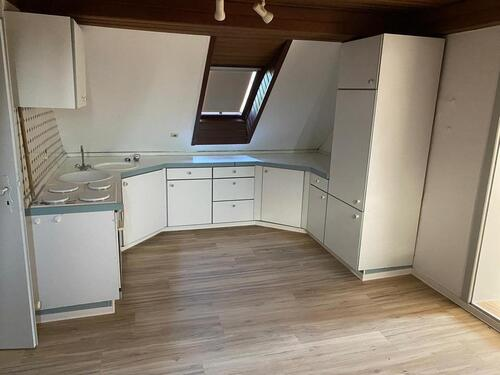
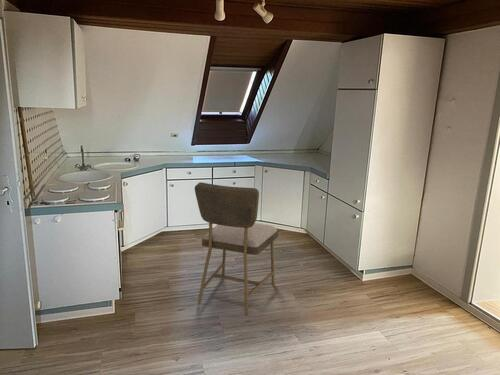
+ dining chair [194,181,279,316]
